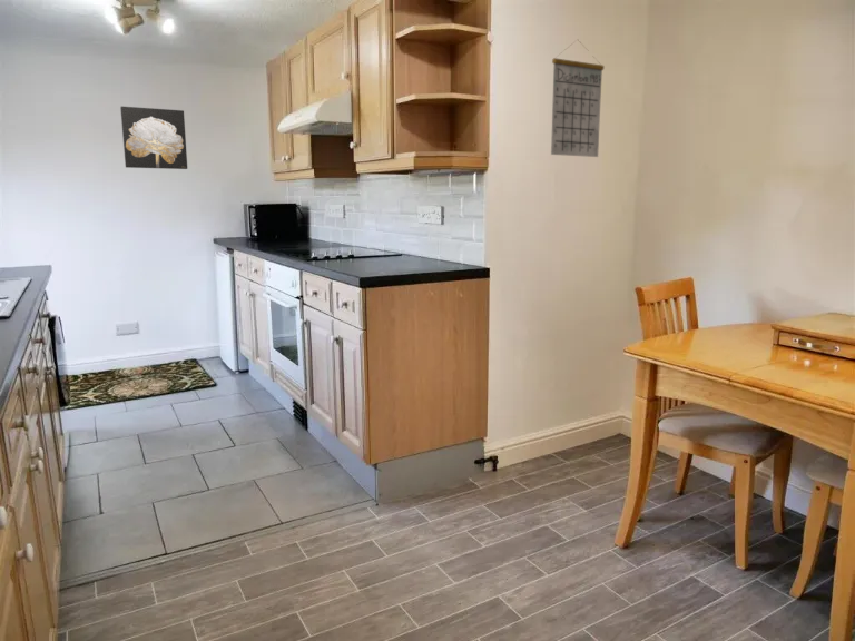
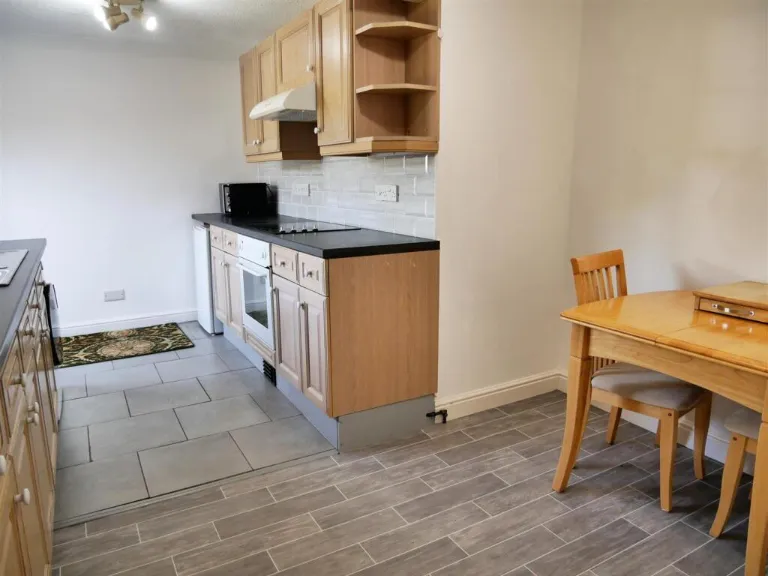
- calendar [550,39,606,158]
- wall art [119,106,188,170]
